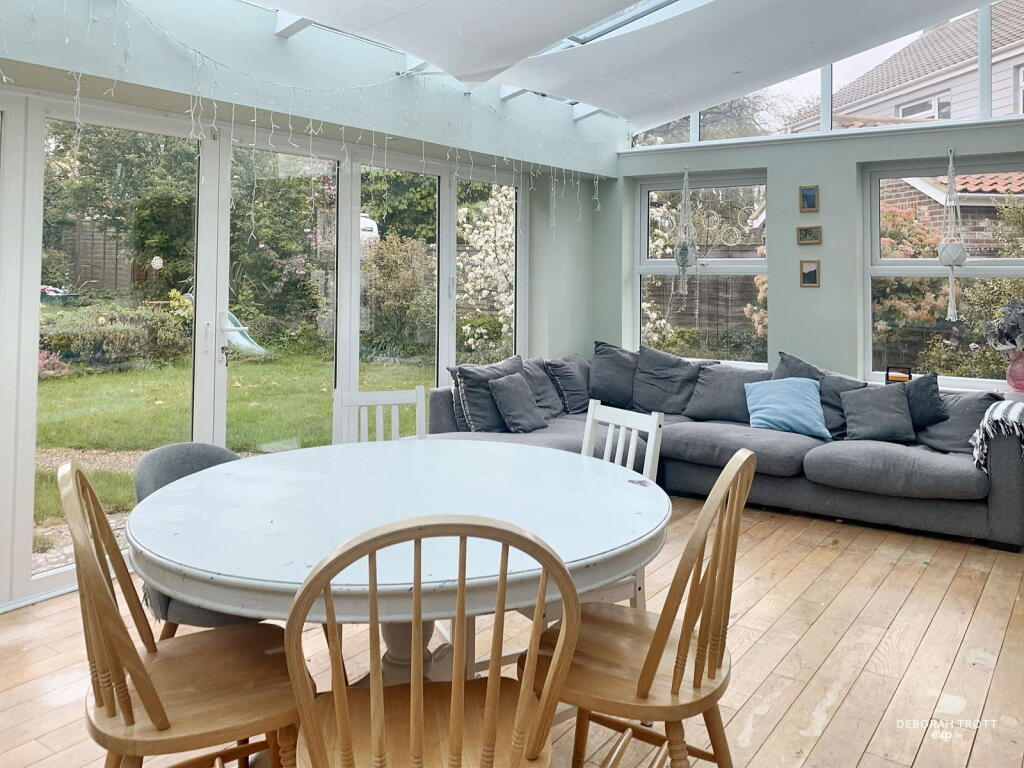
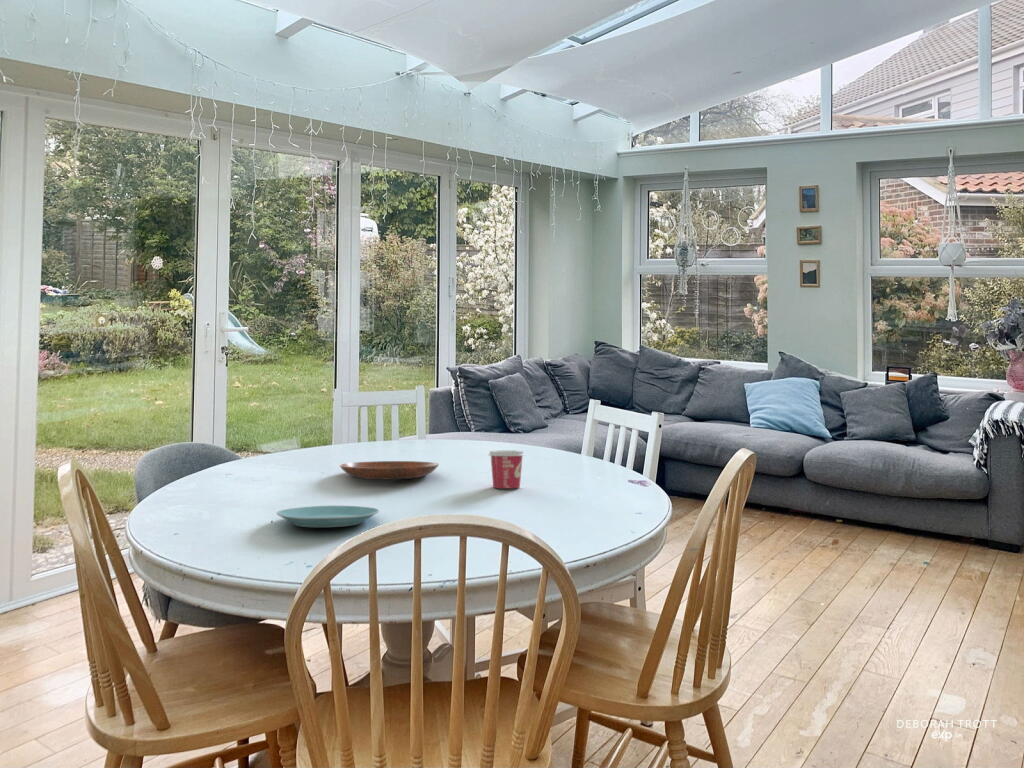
+ bowl [338,460,440,480]
+ plate [276,505,380,528]
+ cup [487,449,526,489]
